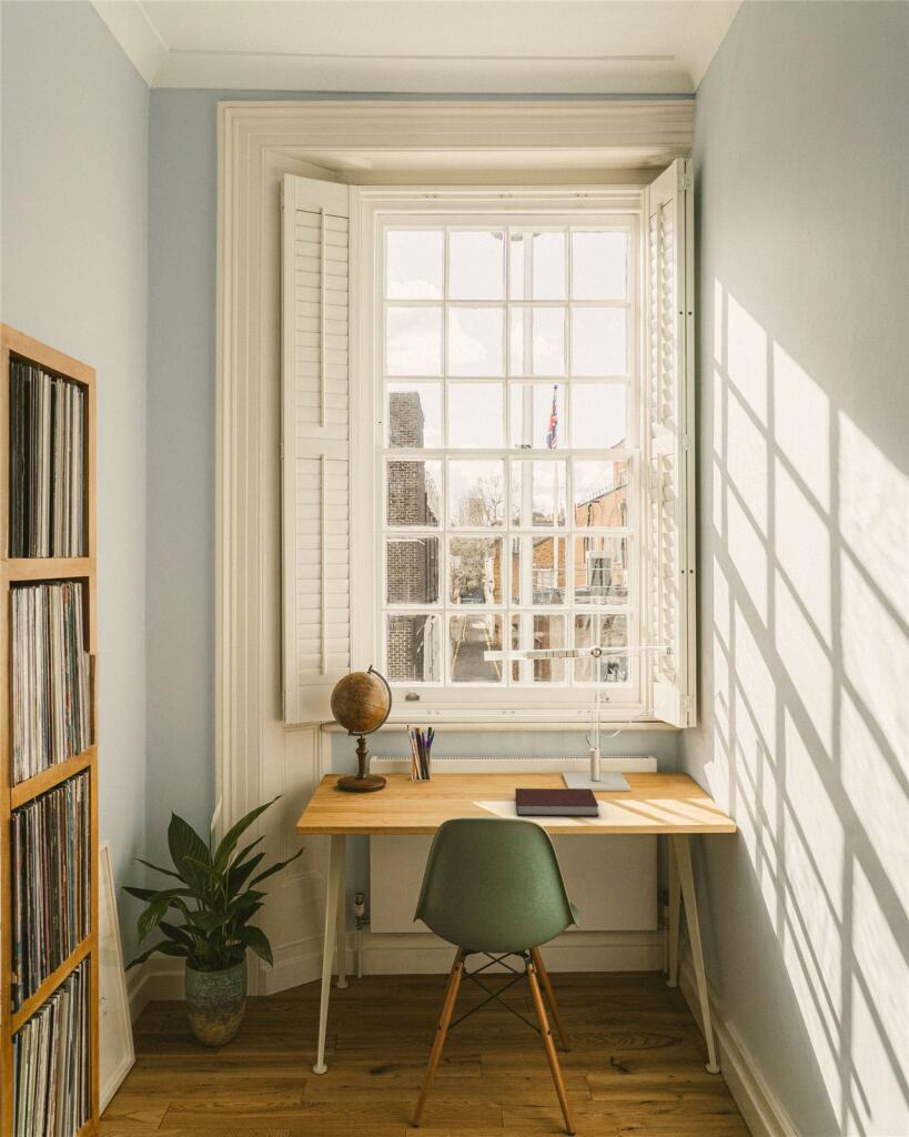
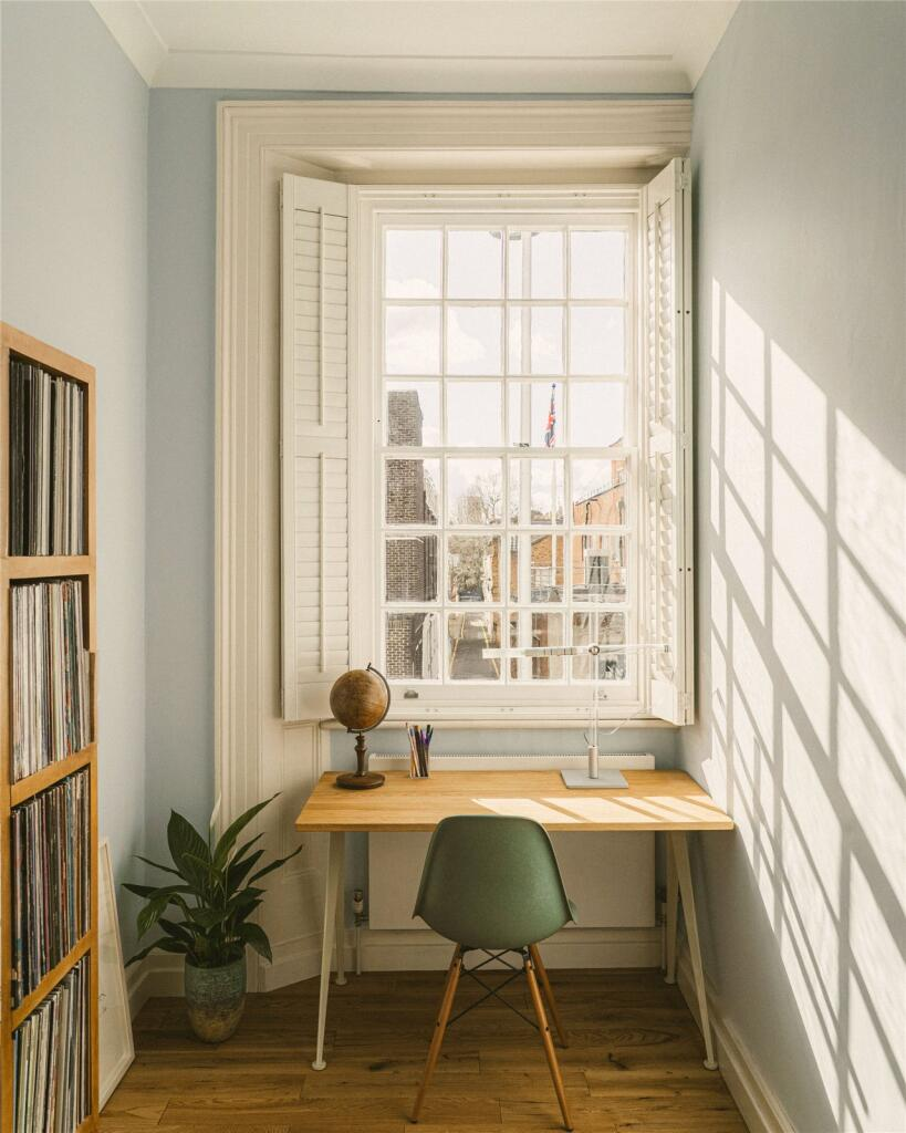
- notebook [514,787,599,817]
